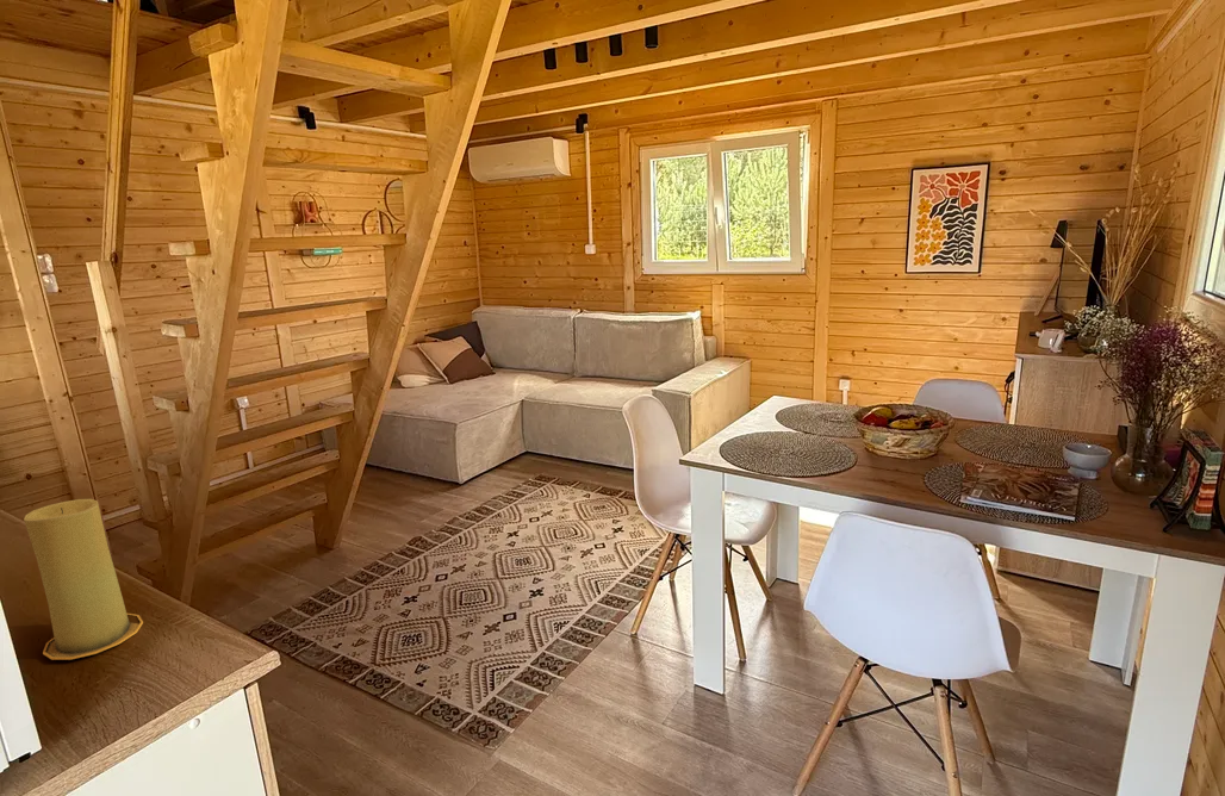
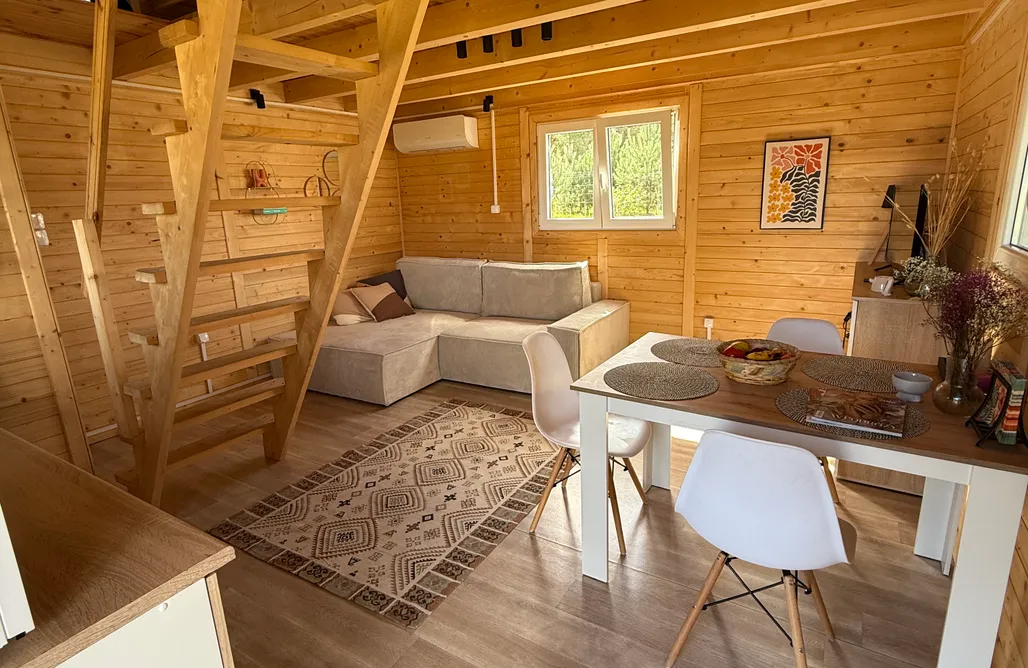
- candle [23,498,144,661]
